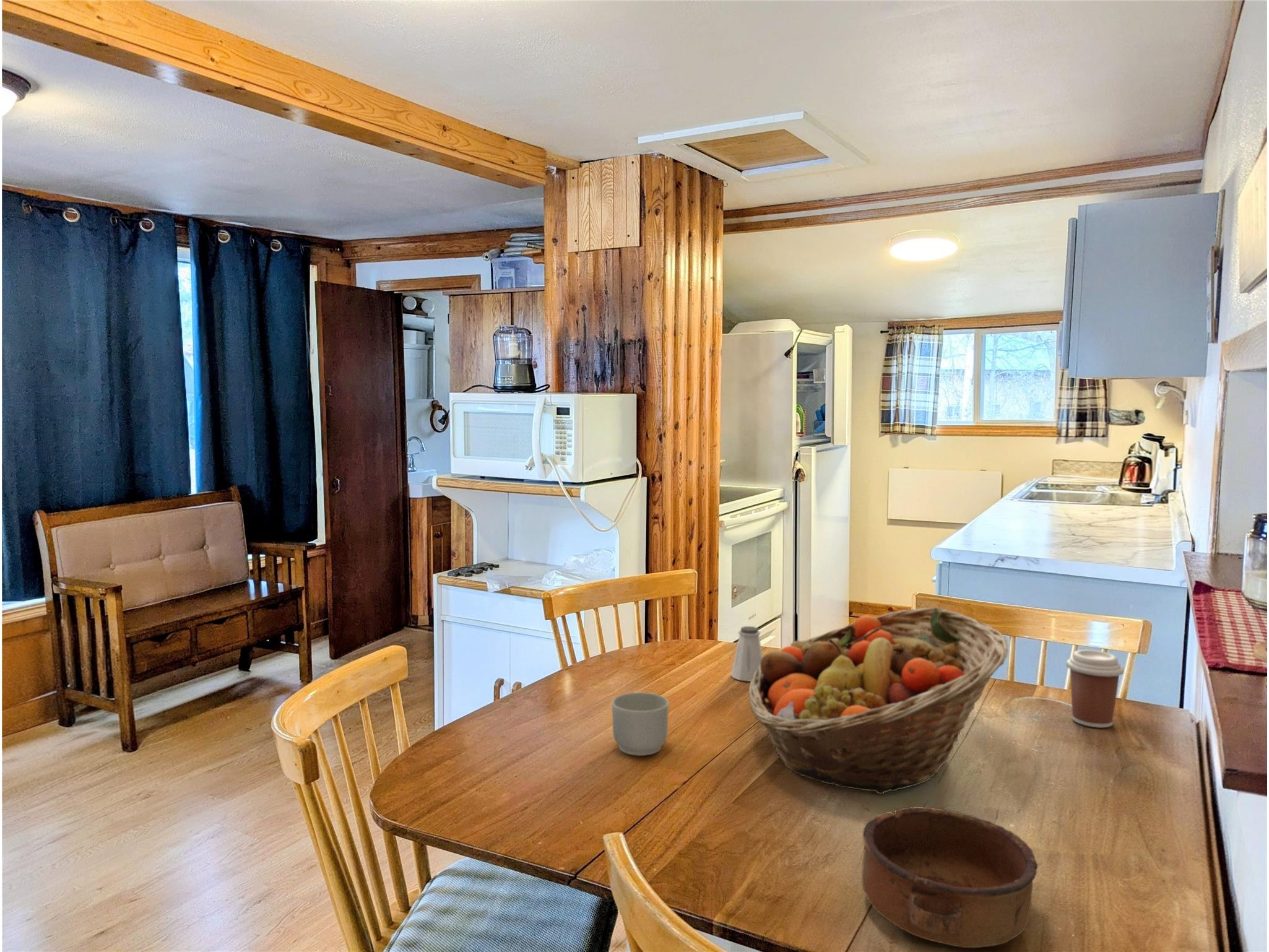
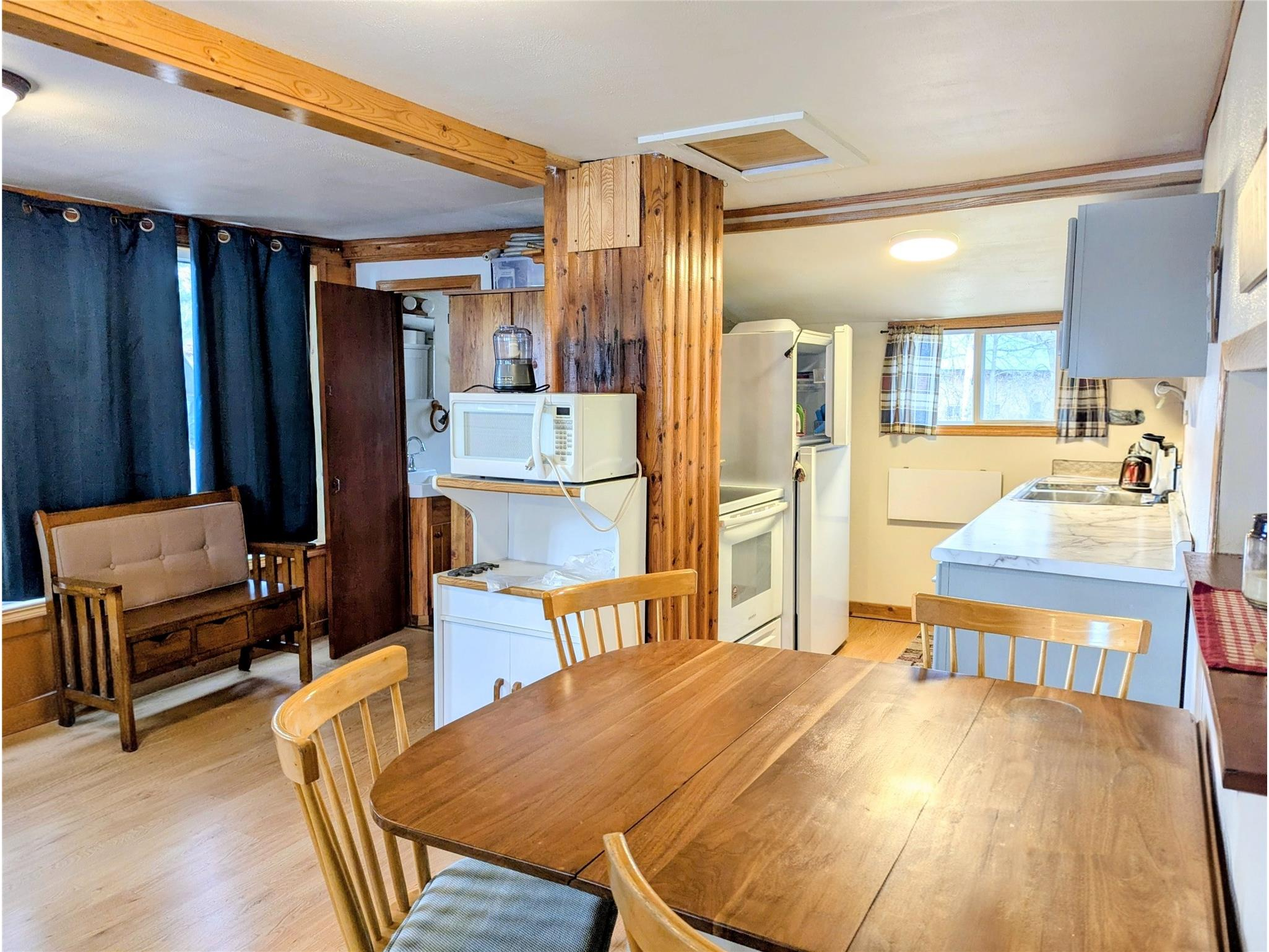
- saltshaker [730,626,763,682]
- coffee cup [1065,649,1125,729]
- mug [612,692,669,756]
- fruit basket [748,607,1008,795]
- bowl [861,806,1039,948]
